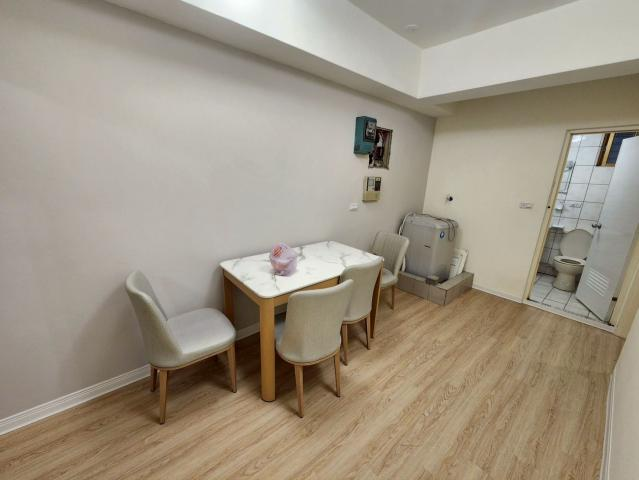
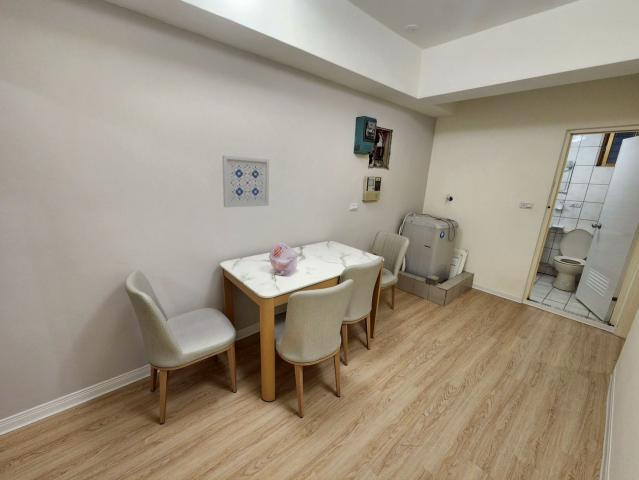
+ wall art [221,155,270,208]
